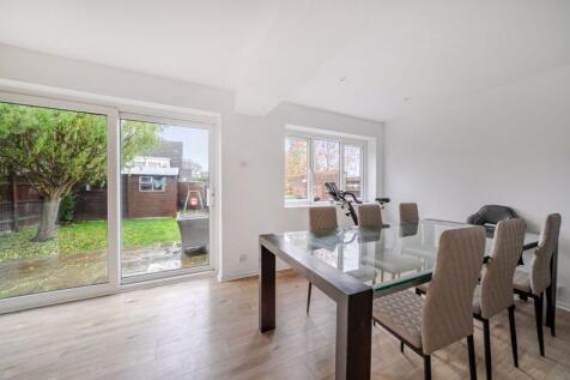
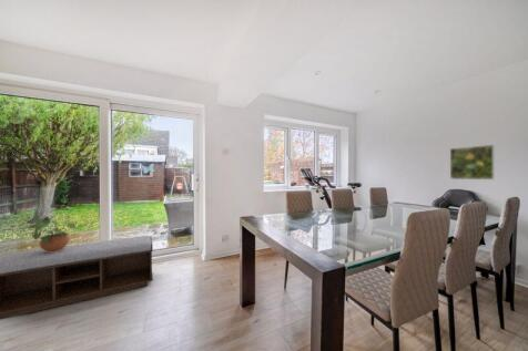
+ bench [0,235,154,321]
+ potted plant [27,211,77,252]
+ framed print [449,144,496,180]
